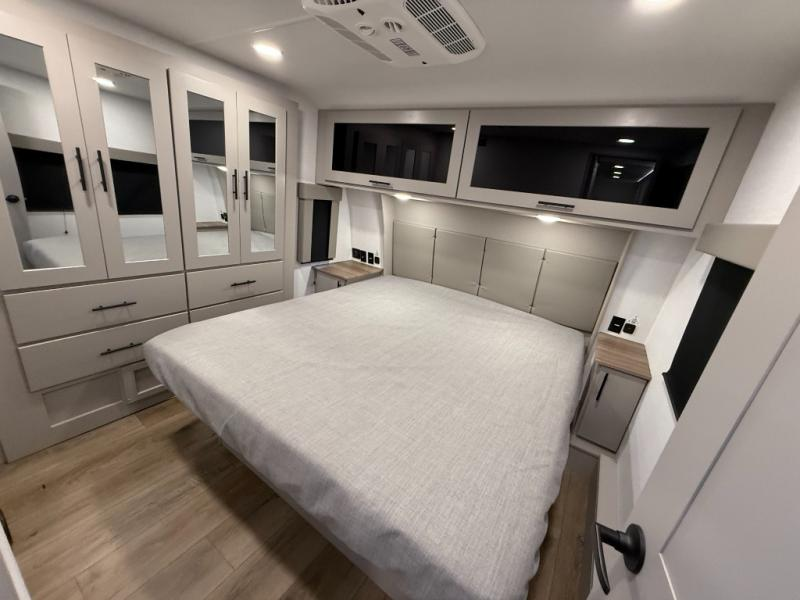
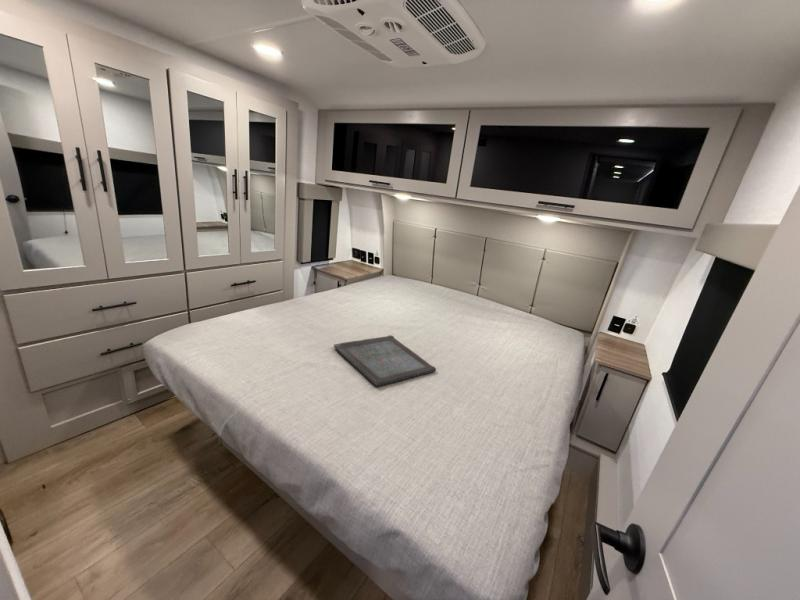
+ serving tray [333,334,437,387]
